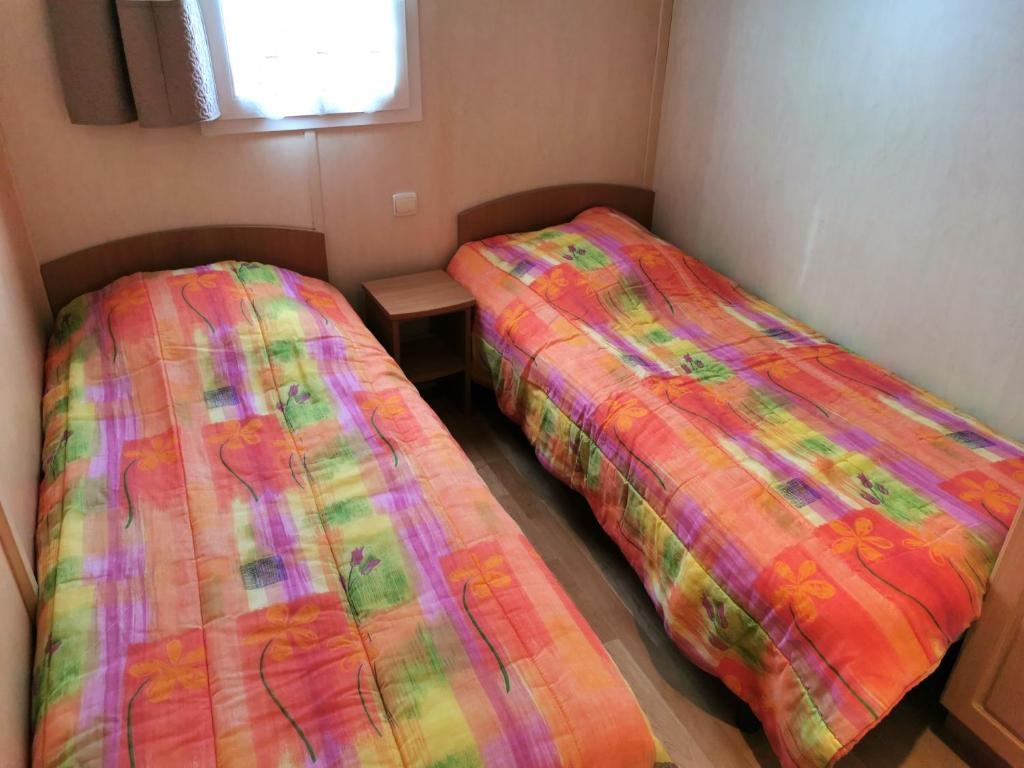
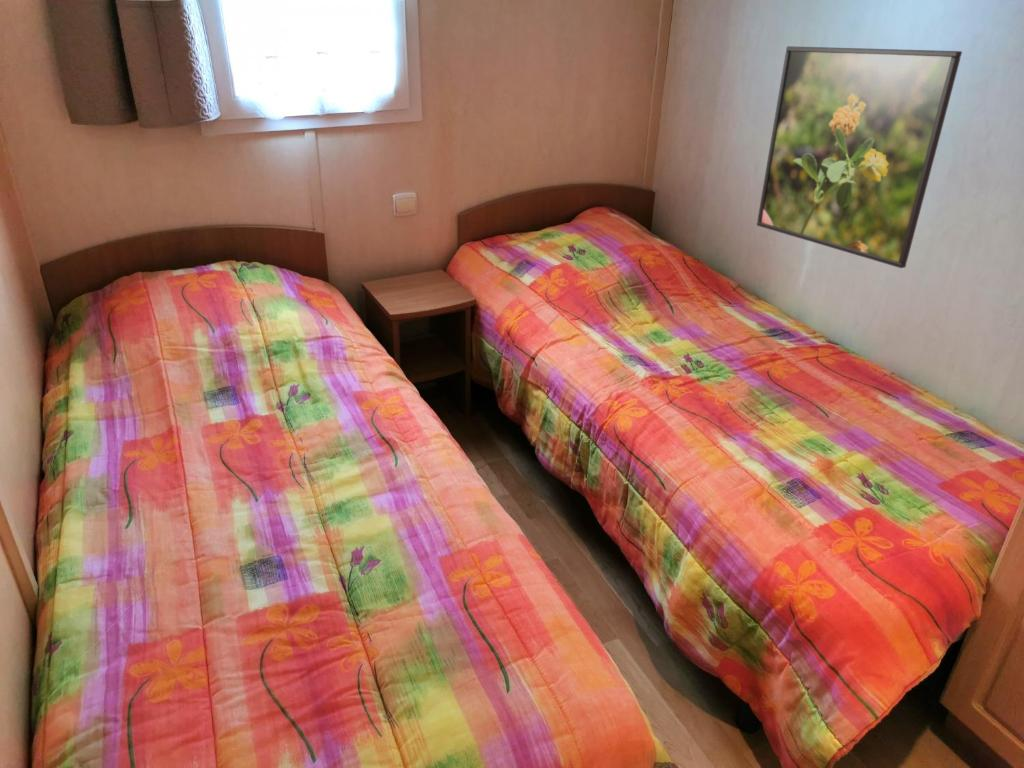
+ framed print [756,45,963,269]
